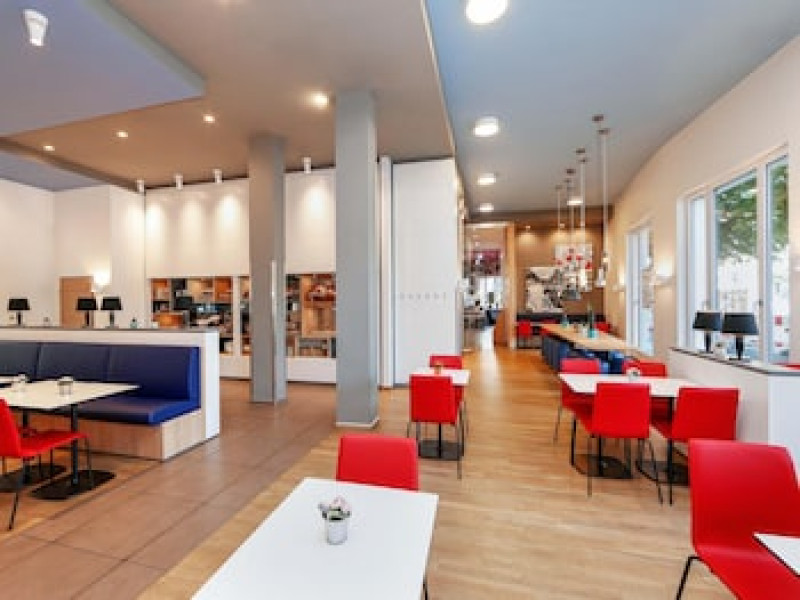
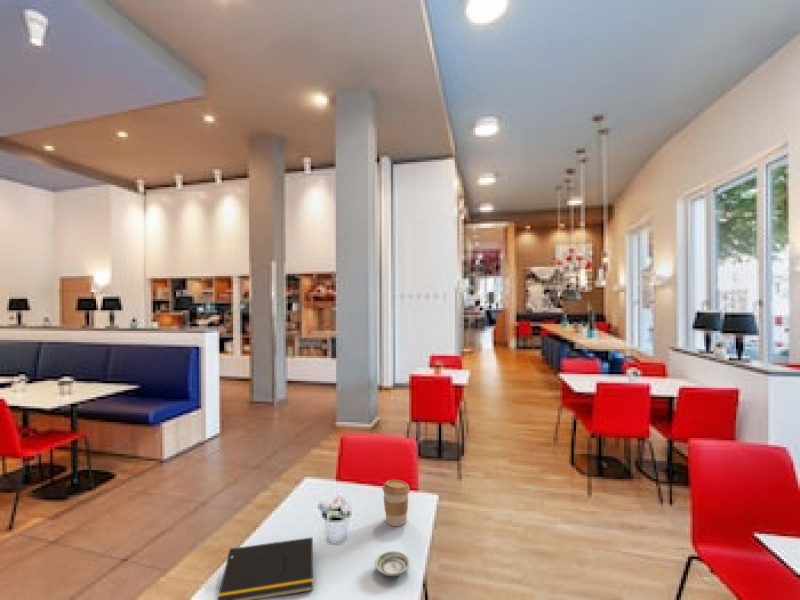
+ coffee cup [382,479,411,527]
+ notepad [216,536,314,600]
+ saucer [374,550,411,577]
